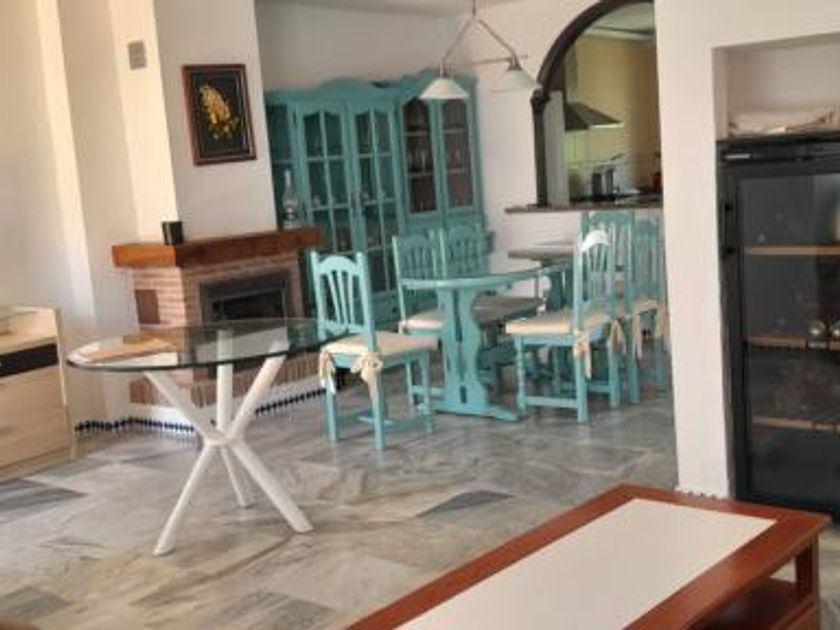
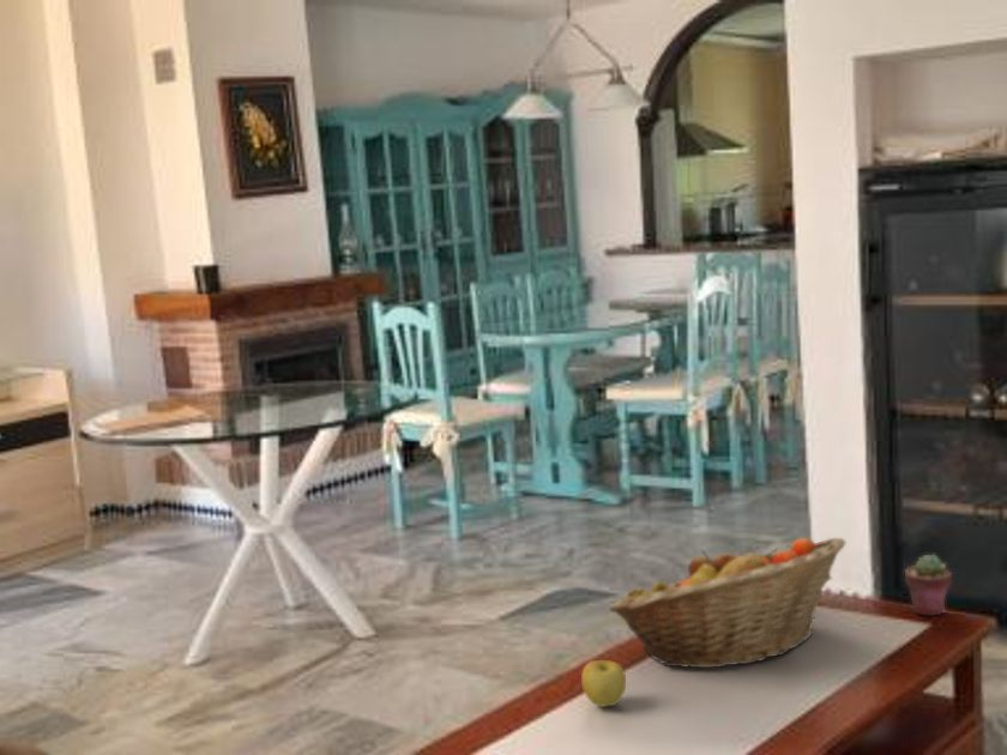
+ apple [580,659,627,707]
+ fruit basket [608,537,848,669]
+ potted succulent [904,554,953,617]
